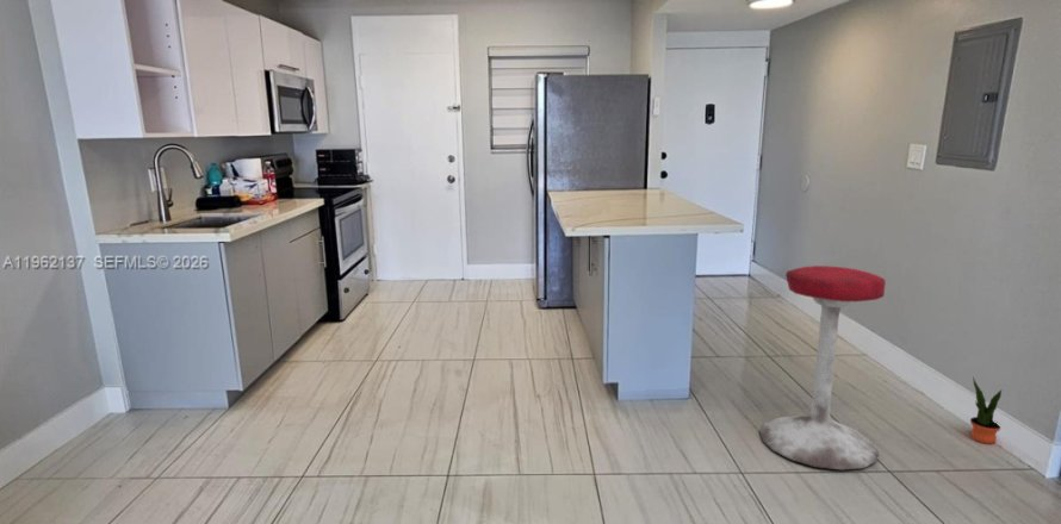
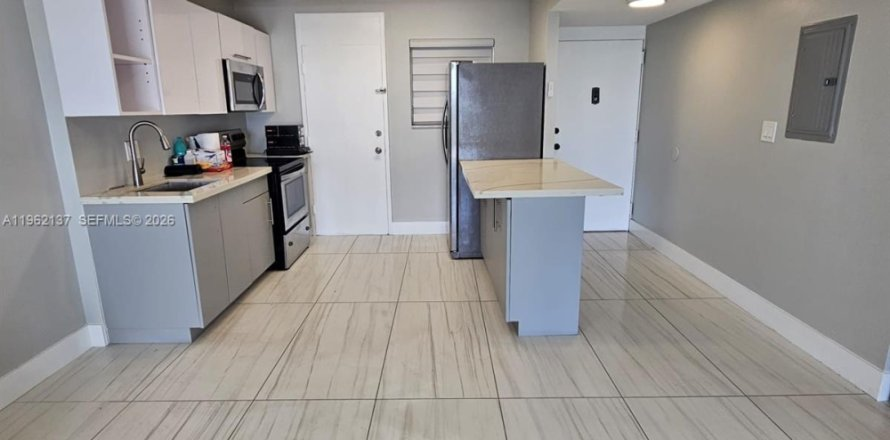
- potted plant [969,376,1003,445]
- stool [758,264,887,470]
